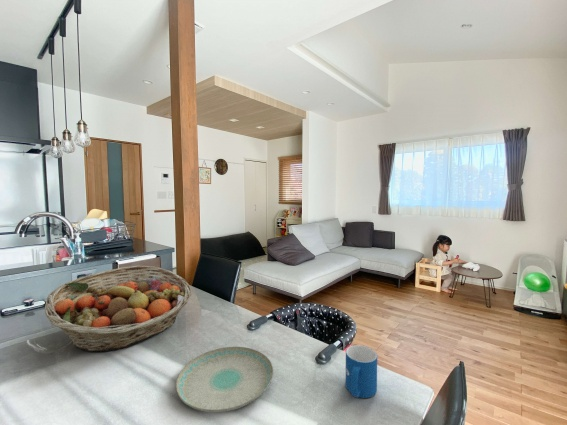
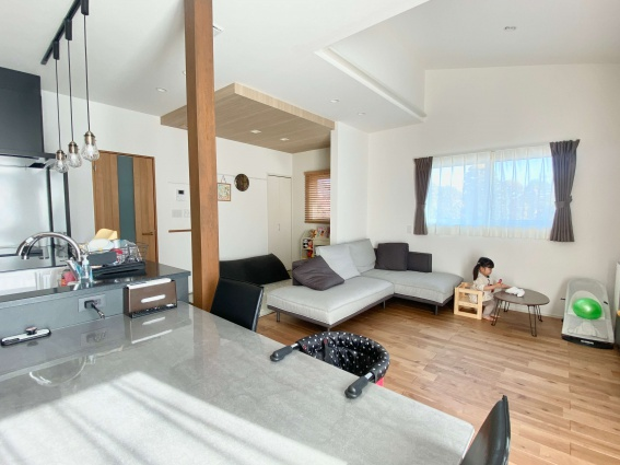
- plate [175,346,274,414]
- fruit basket [44,265,192,353]
- mug [345,344,378,399]
